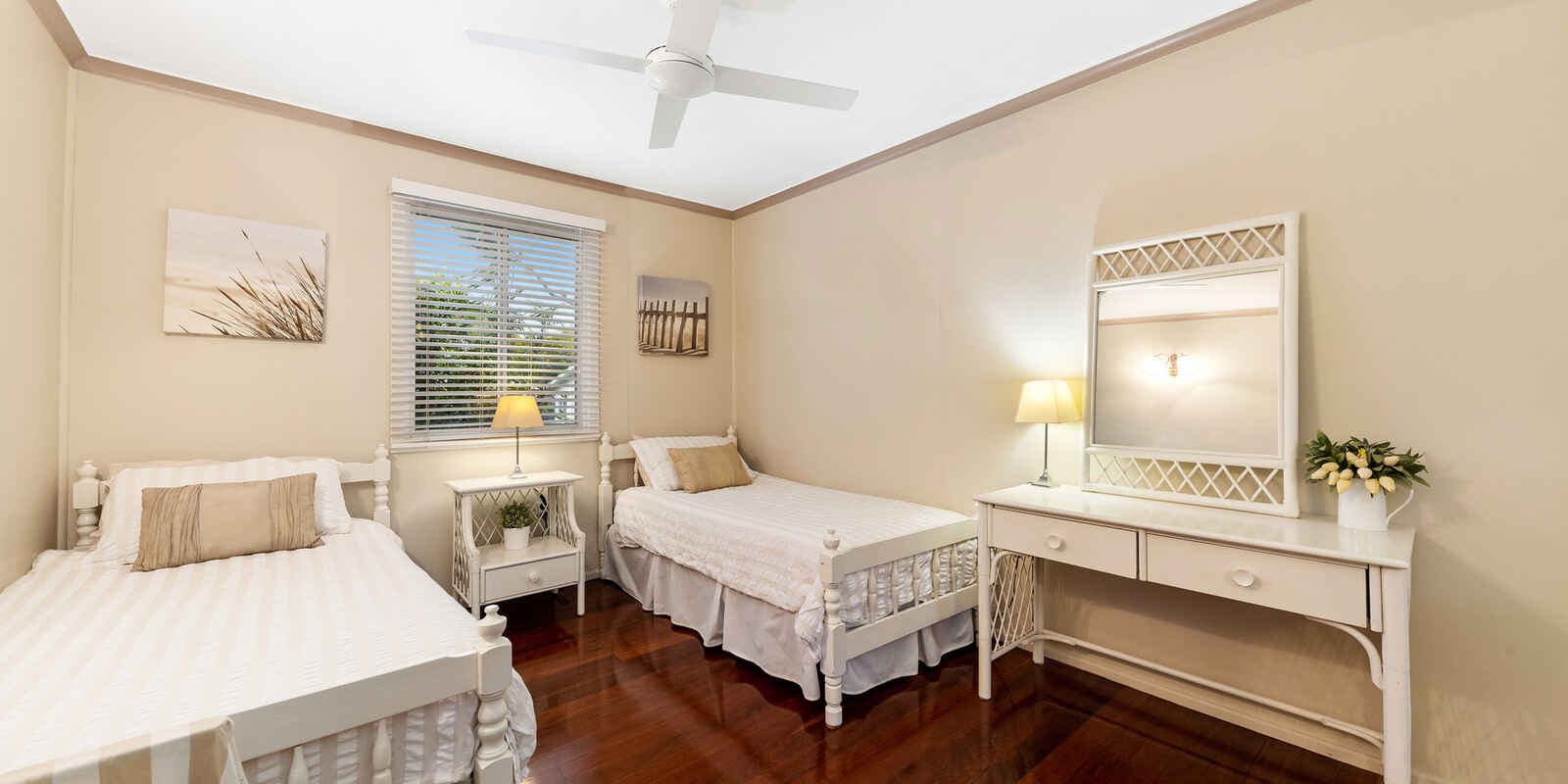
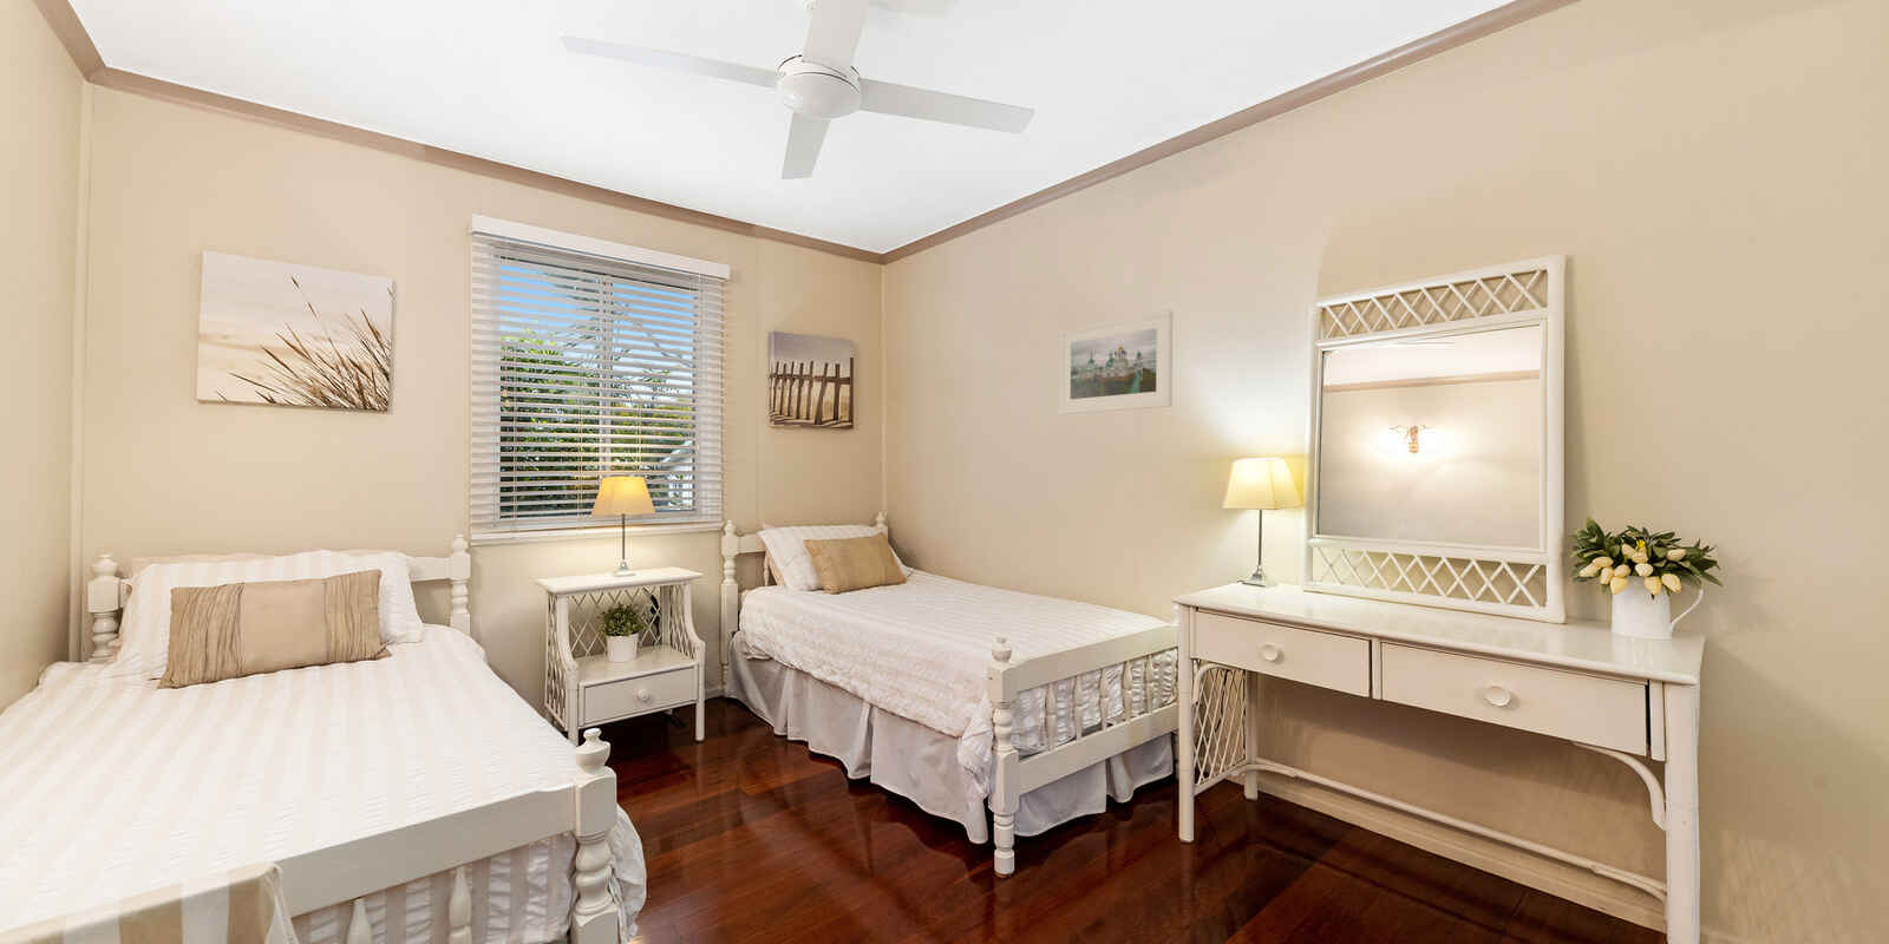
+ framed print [1058,309,1173,415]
